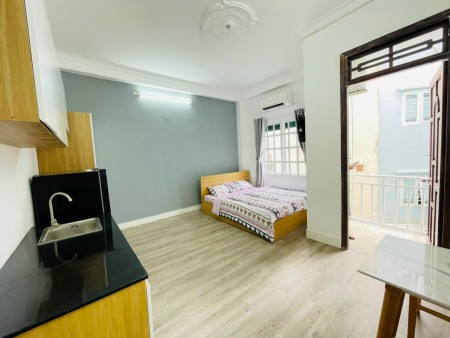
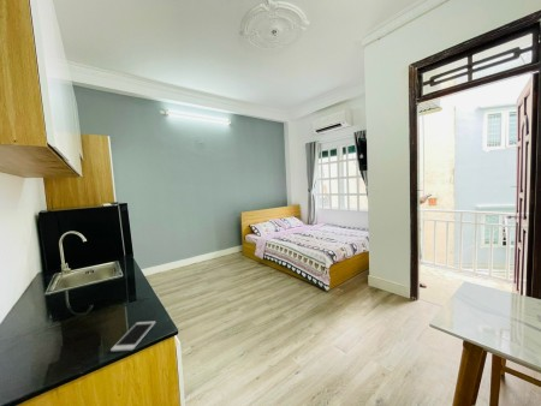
+ cell phone [109,321,156,353]
